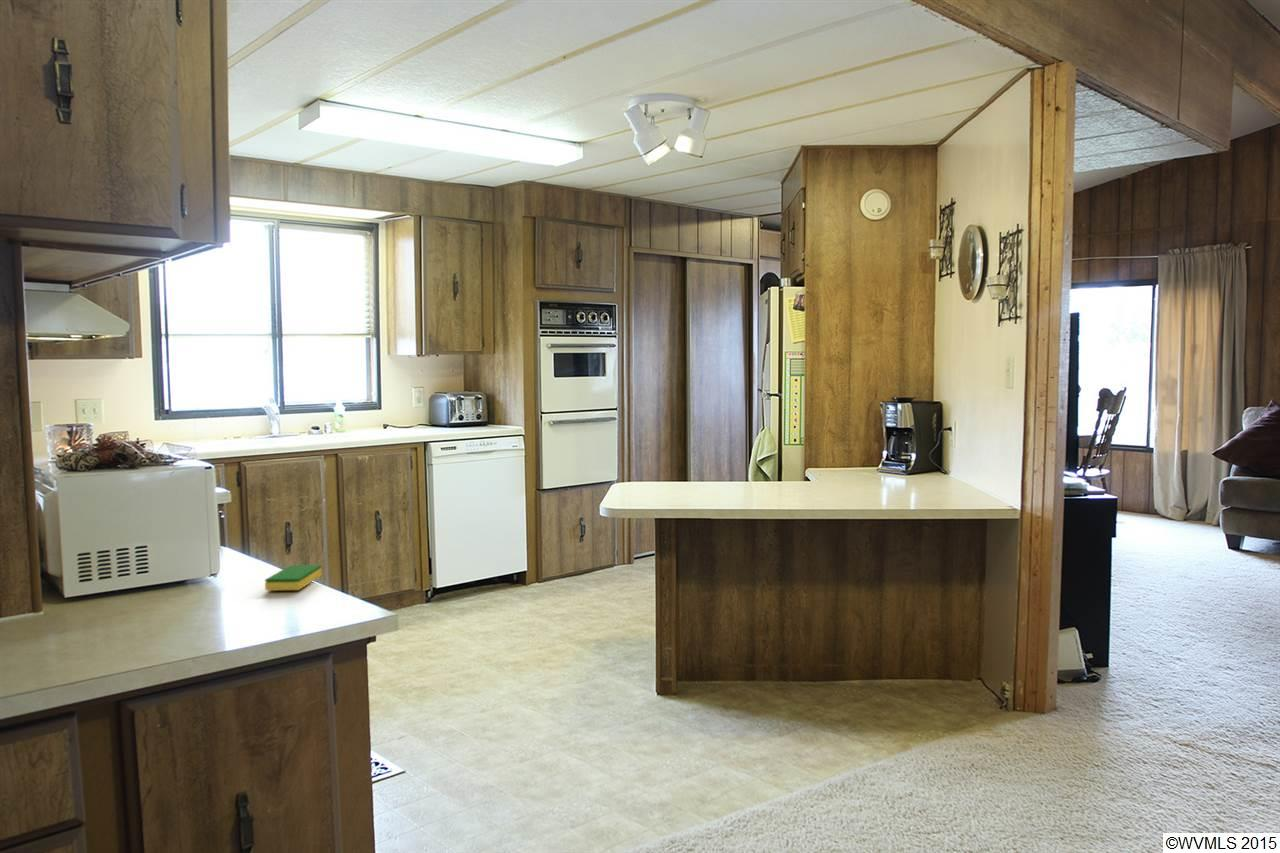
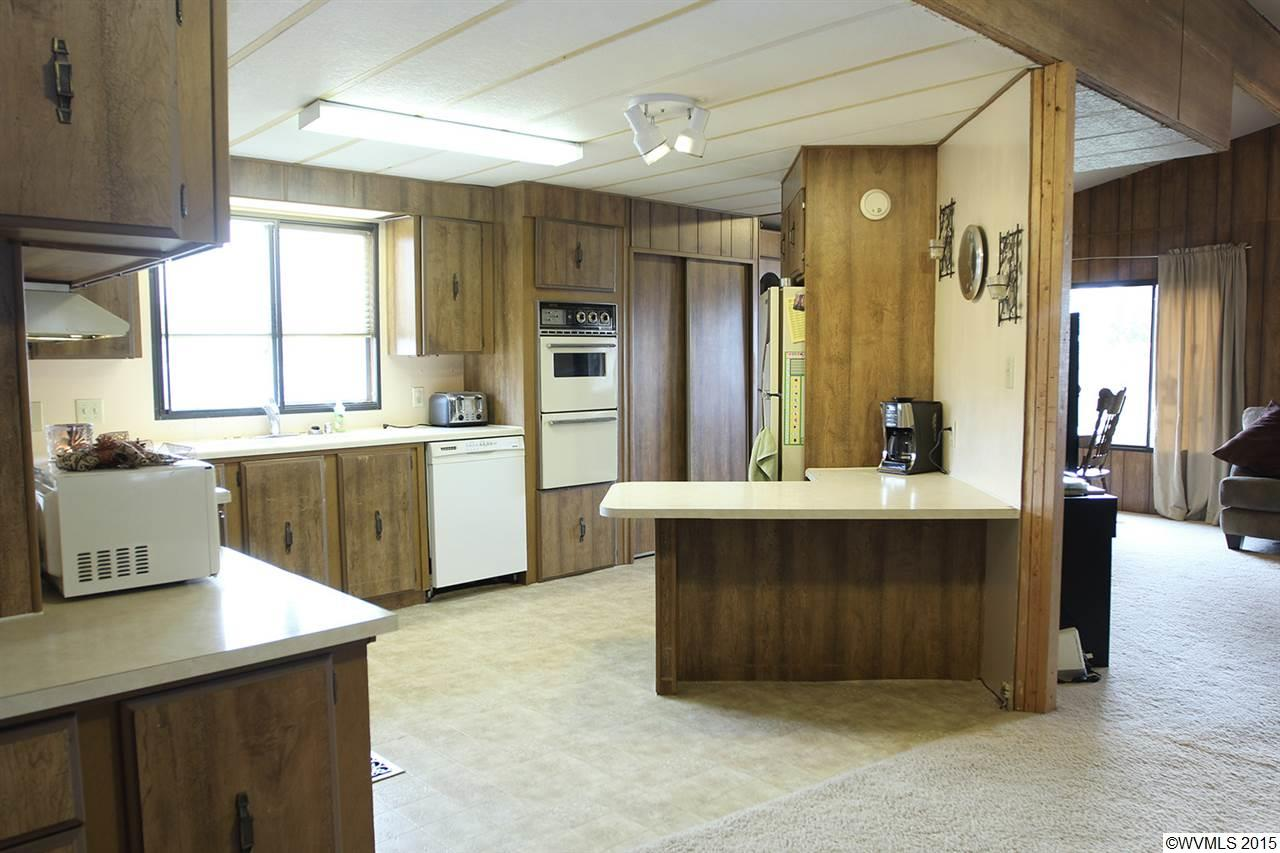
- dish sponge [264,564,323,592]
